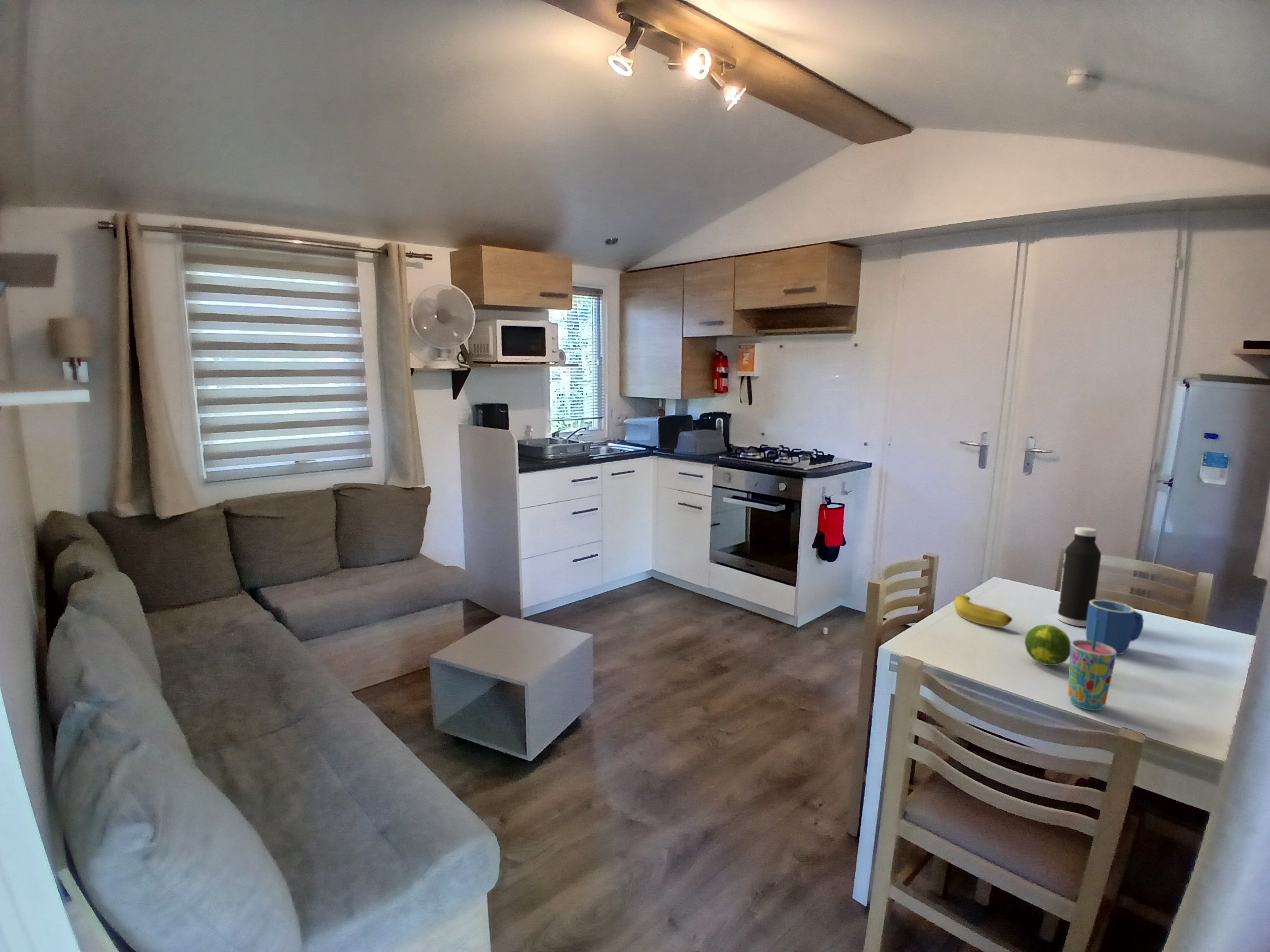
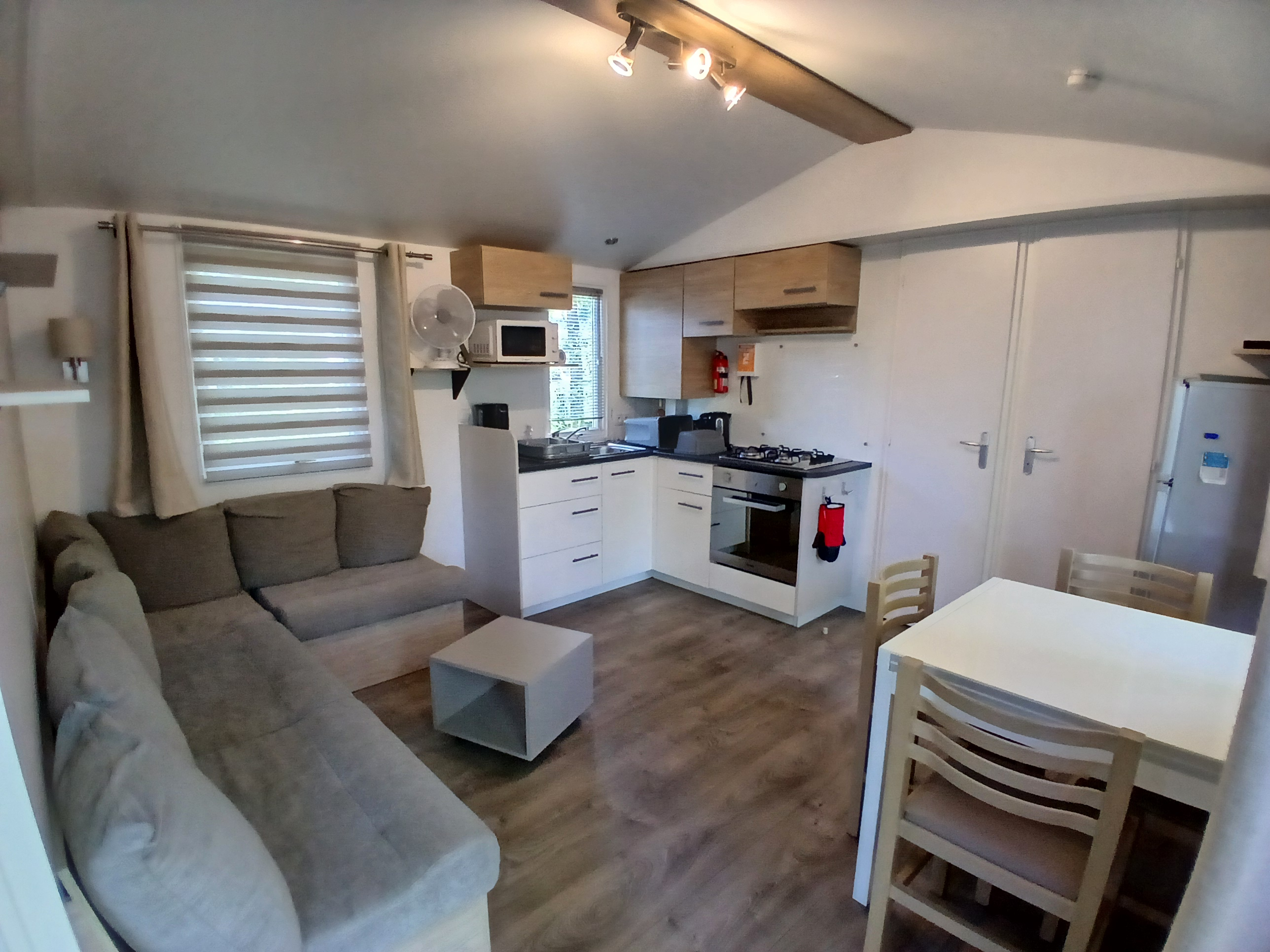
- banana [953,593,1013,628]
- cup [1067,618,1117,711]
- mug [1085,599,1144,655]
- fruit [1024,624,1071,666]
- water bottle [1057,526,1102,627]
